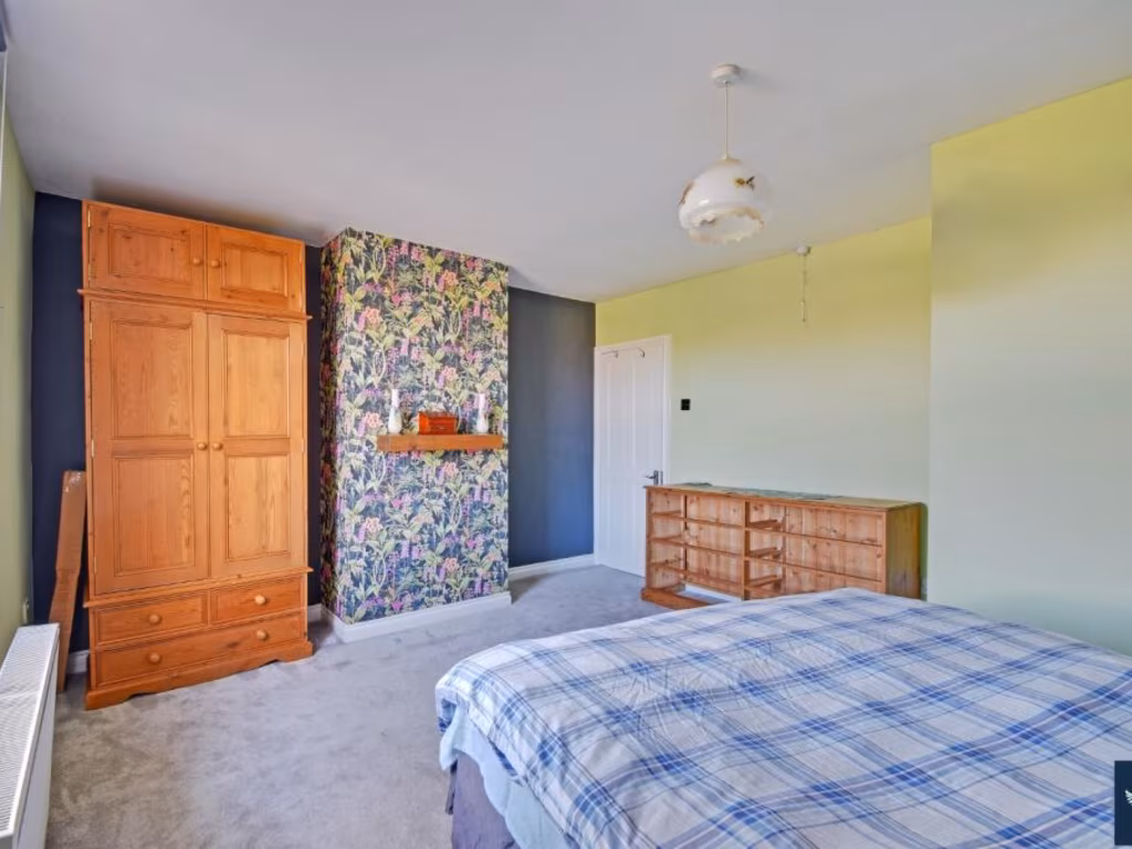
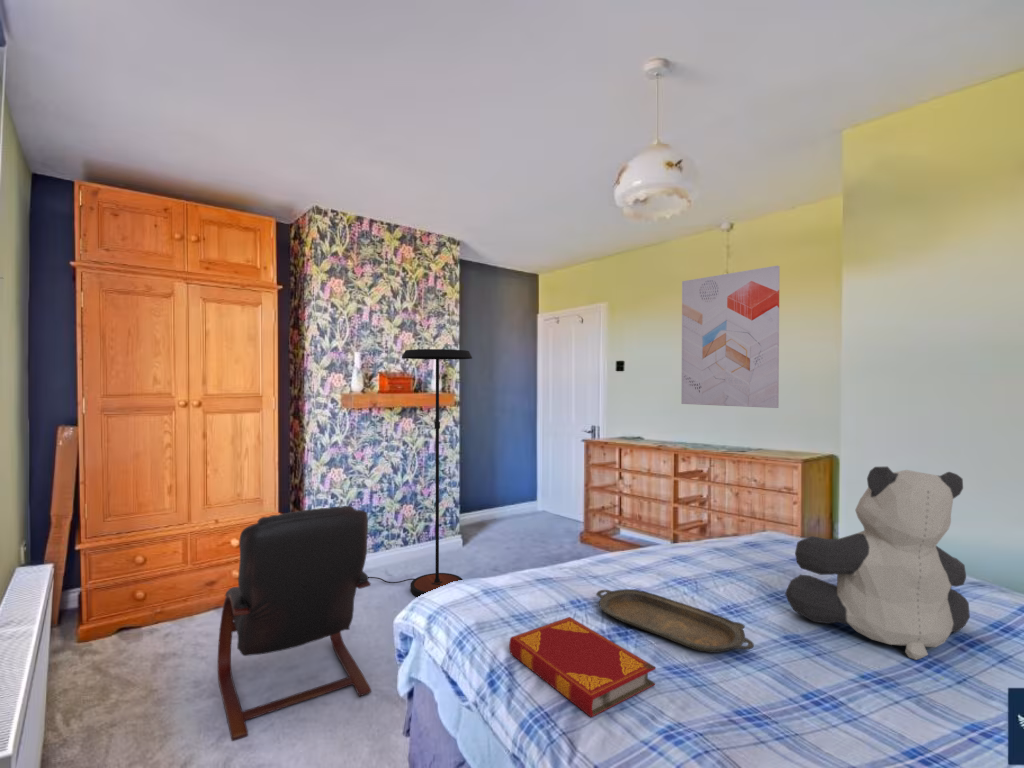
+ hardback book [508,616,657,718]
+ armchair [217,505,372,742]
+ serving tray [595,588,755,654]
+ wall art [680,265,781,409]
+ teddy bear [784,466,971,661]
+ floor lamp [368,348,473,598]
